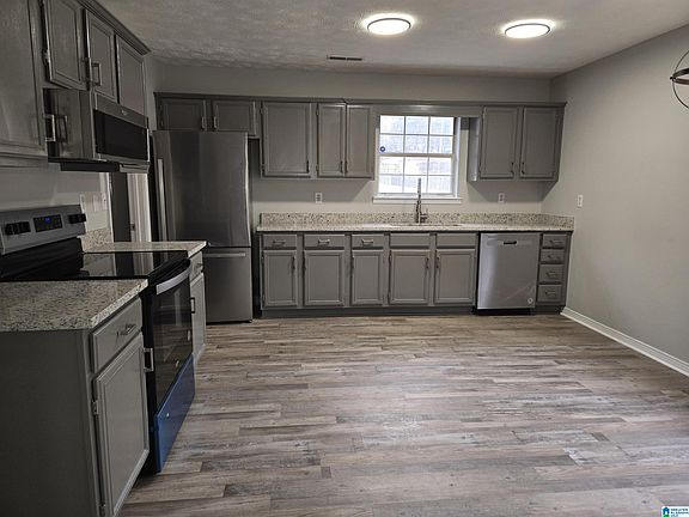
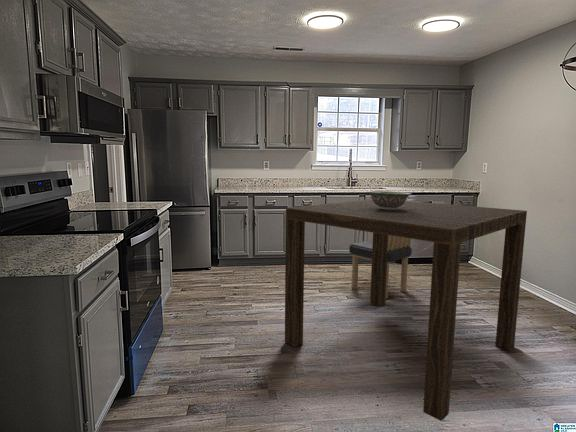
+ dining table [284,199,528,422]
+ dining chair [348,235,413,300]
+ decorative bowl [366,190,413,210]
